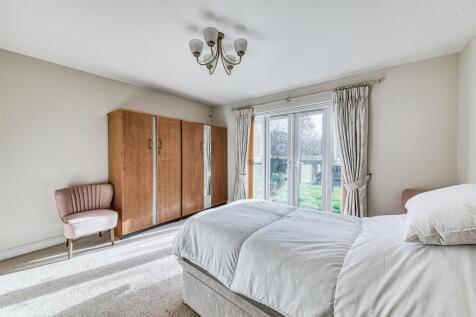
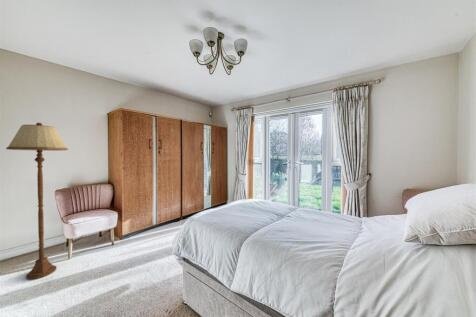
+ floor lamp [5,122,69,280]
